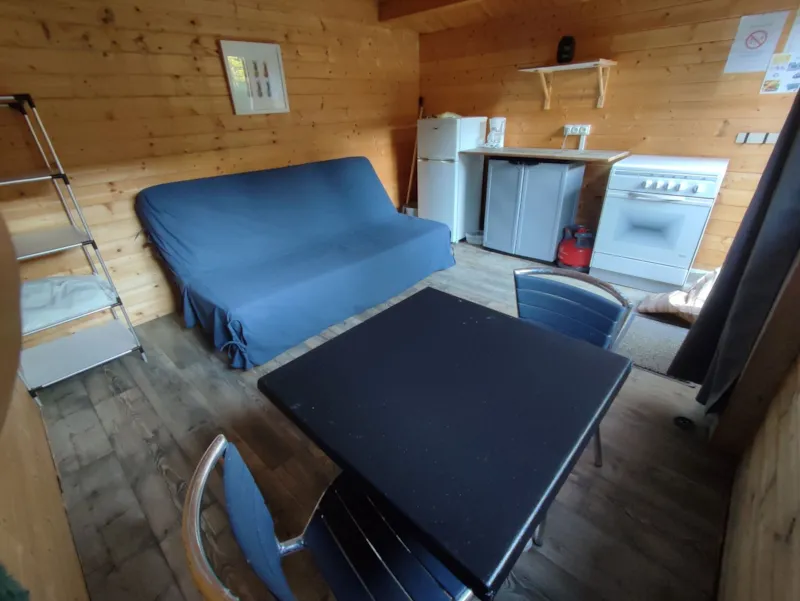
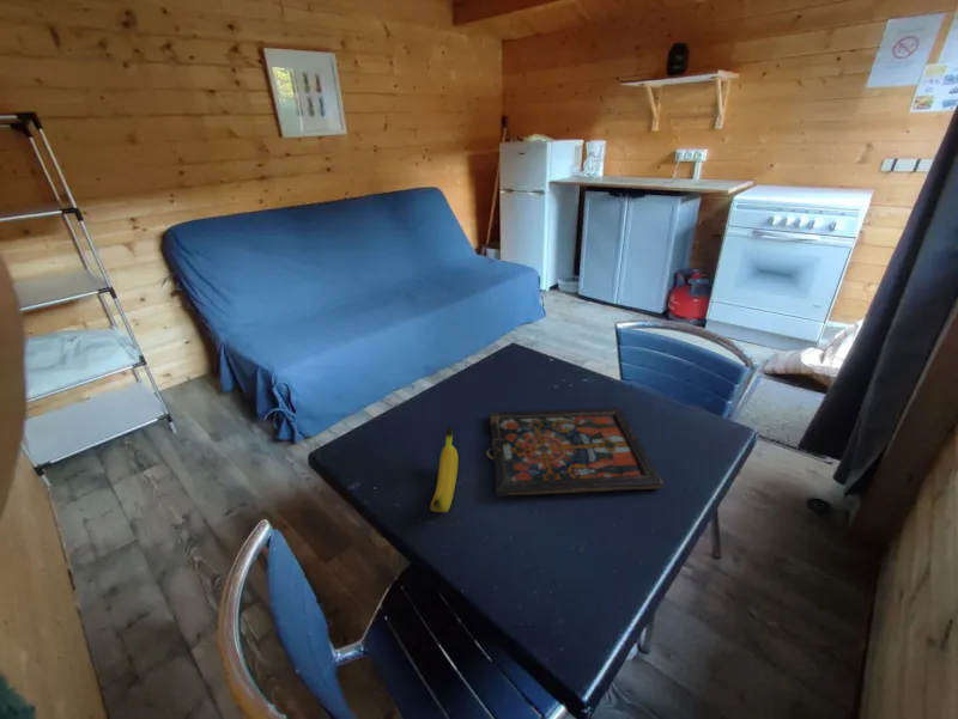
+ board game [485,406,665,496]
+ banana [430,426,460,513]
